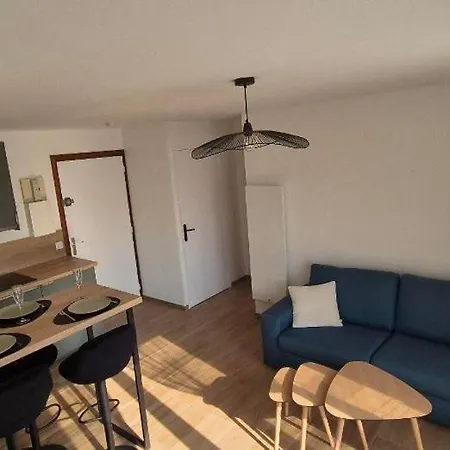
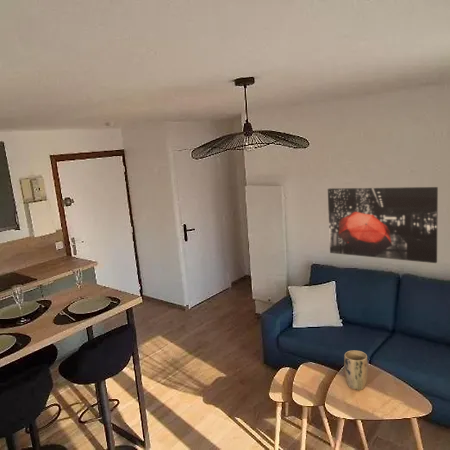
+ plant pot [343,350,369,391]
+ wall art [327,186,439,264]
